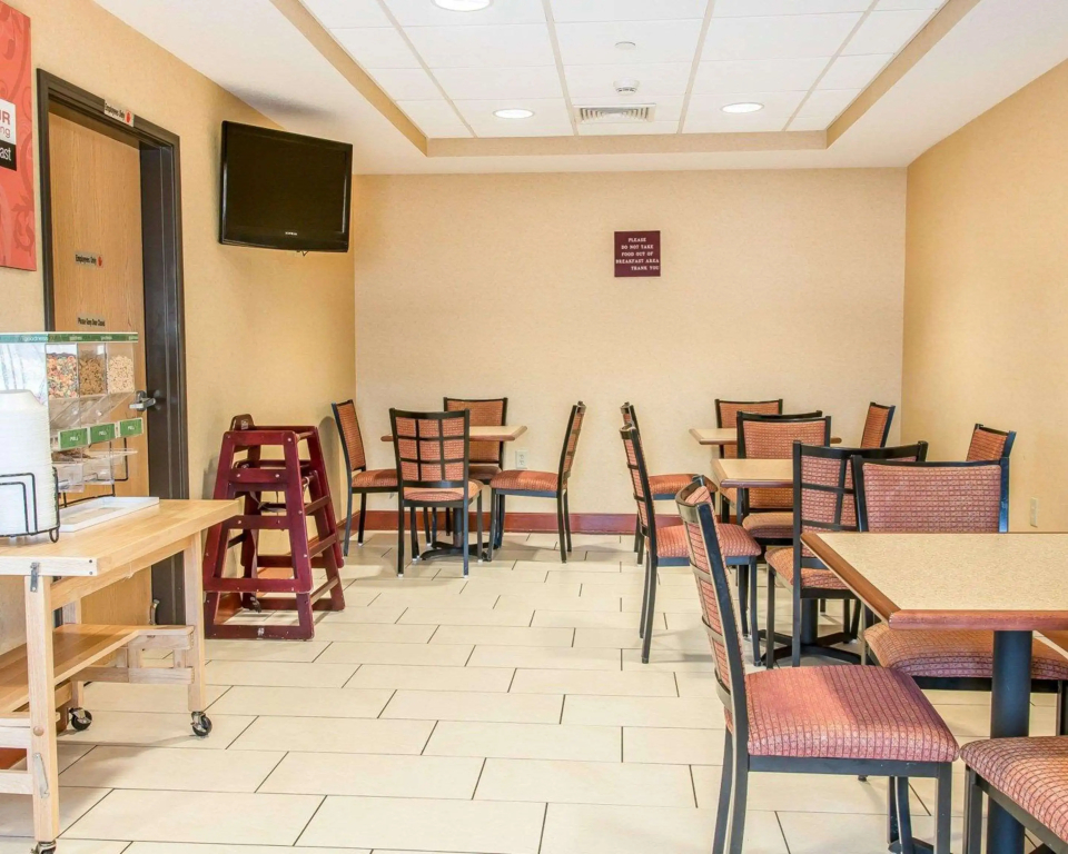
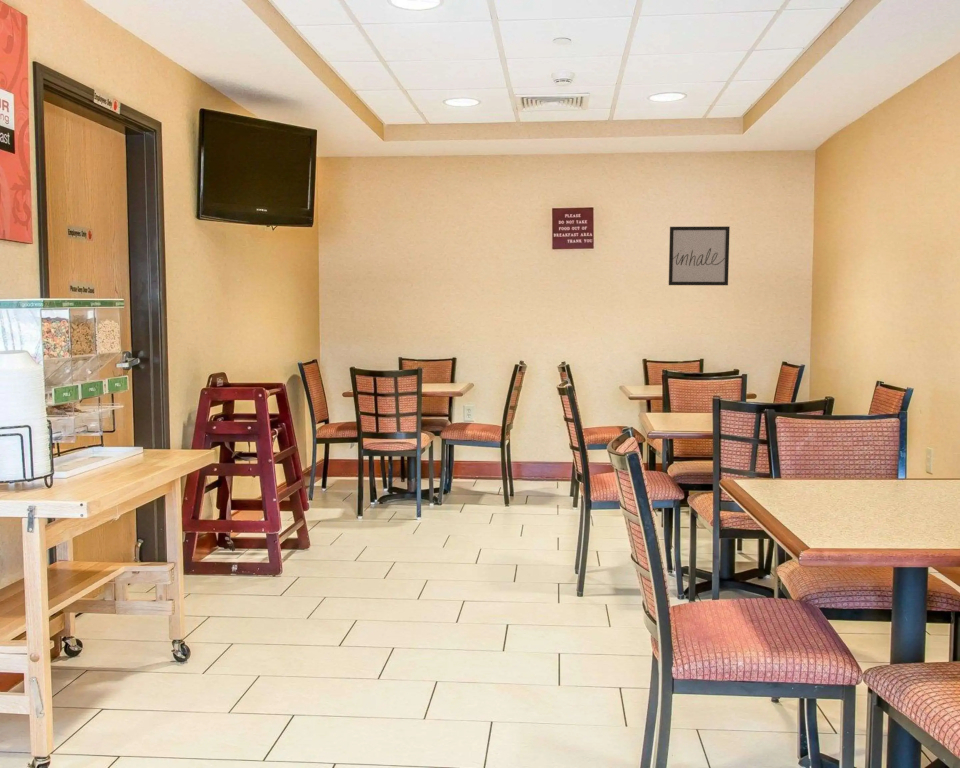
+ wall art [668,225,731,286]
